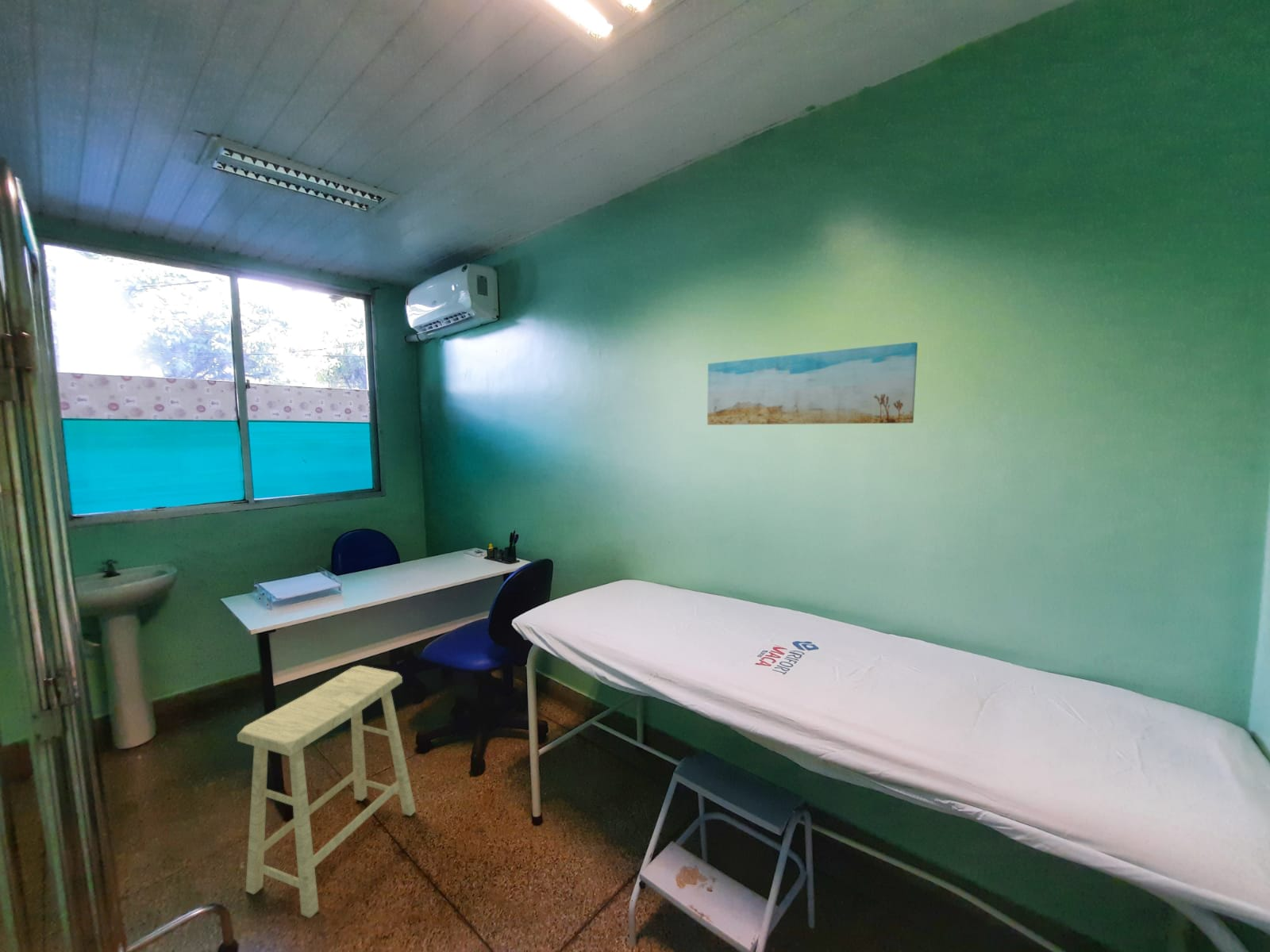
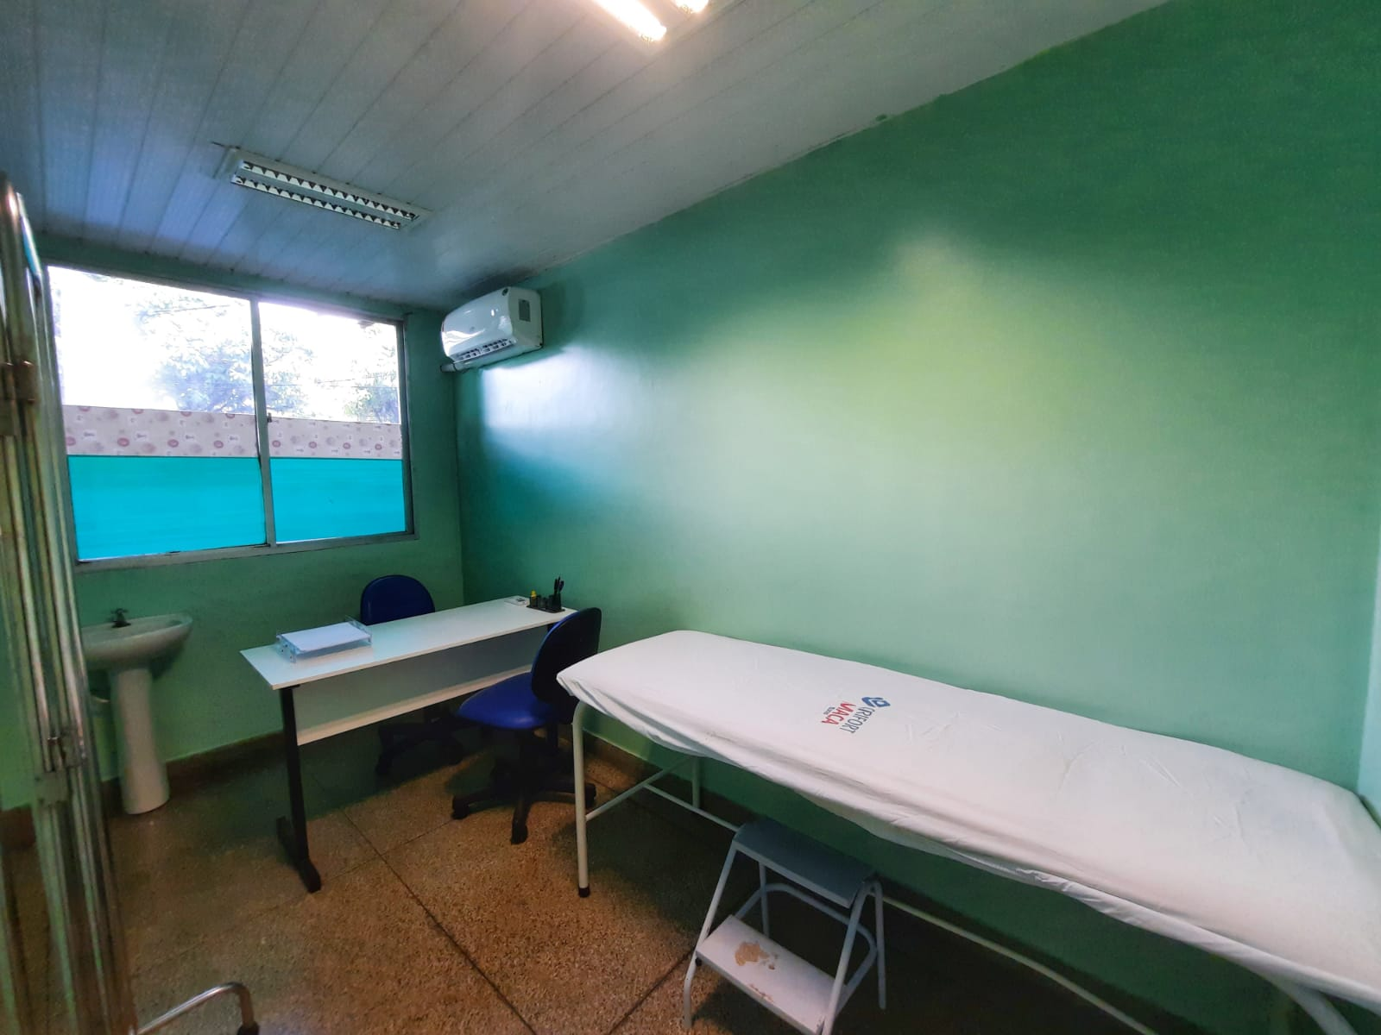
- stool [237,665,417,919]
- wall art [706,341,918,426]
